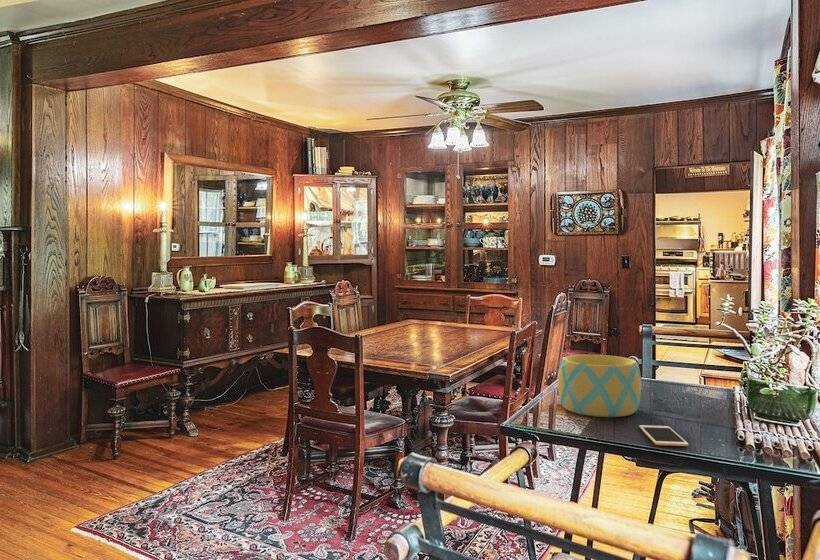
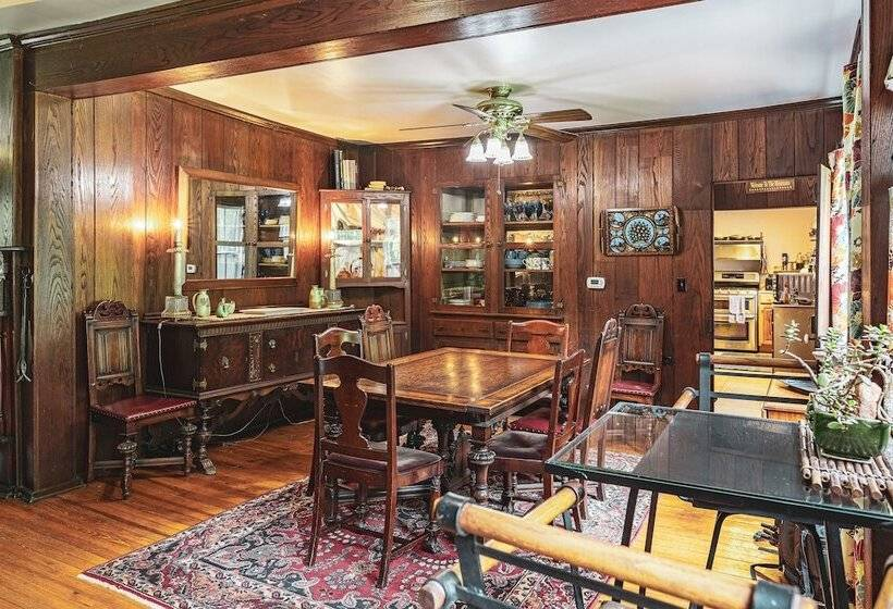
- bowl [557,354,642,418]
- cell phone [638,424,689,447]
